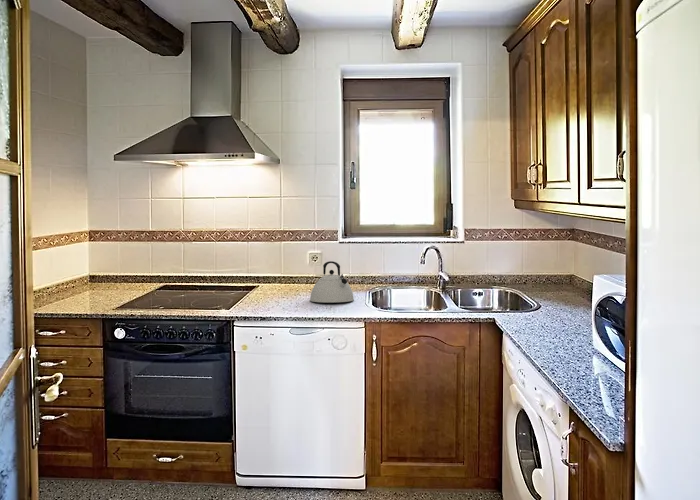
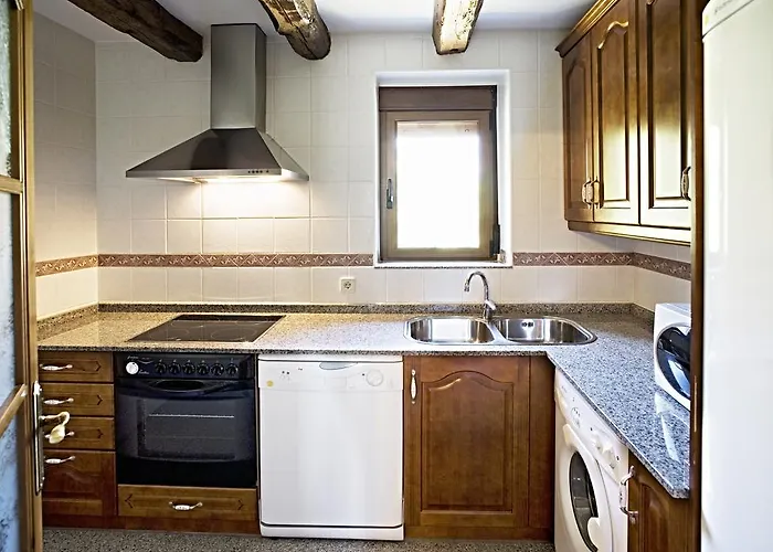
- kettle [309,260,355,304]
